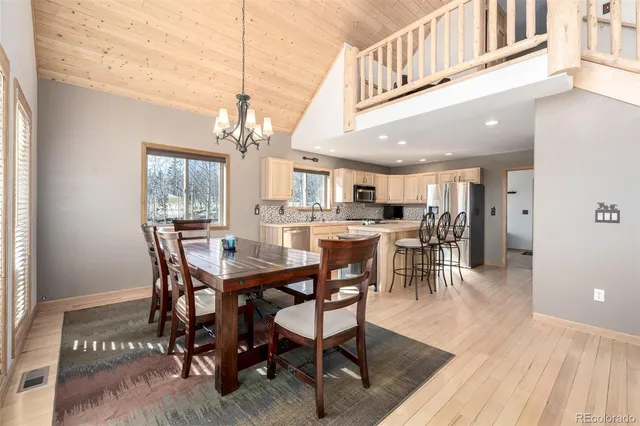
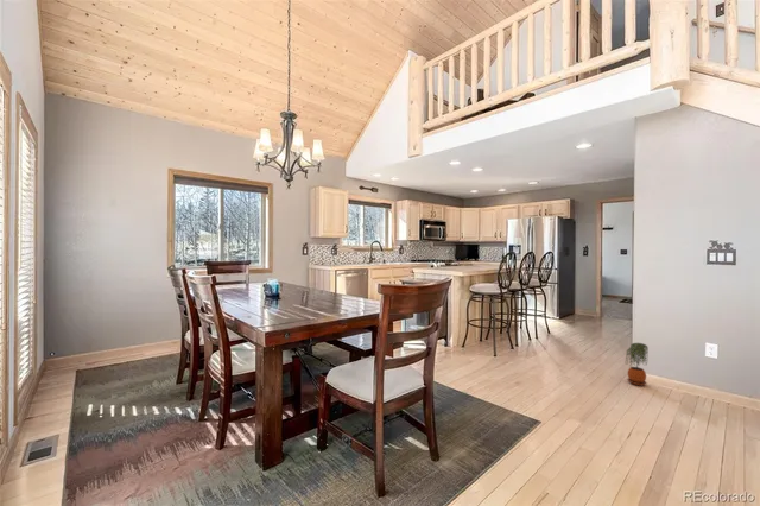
+ potted plant [623,342,650,386]
